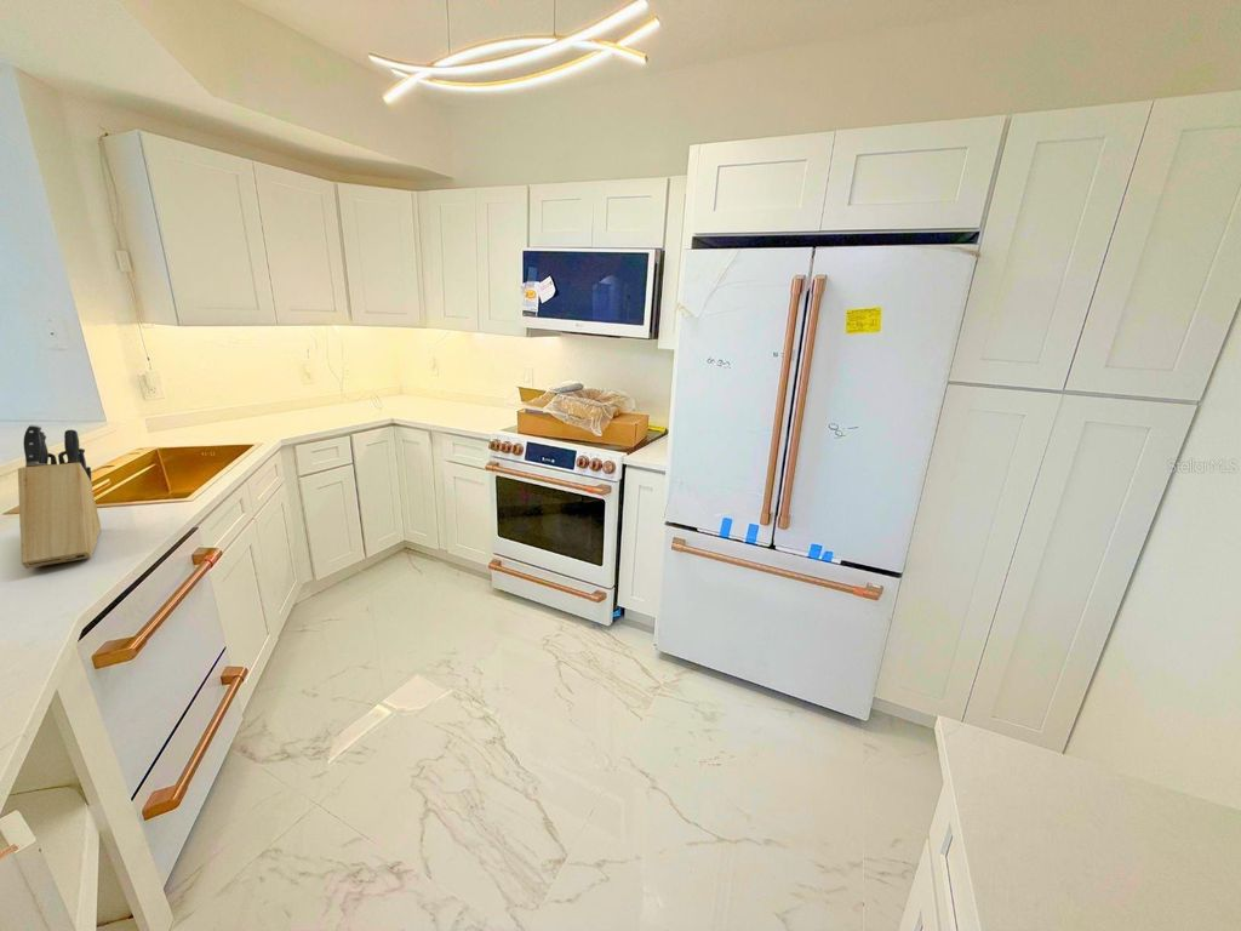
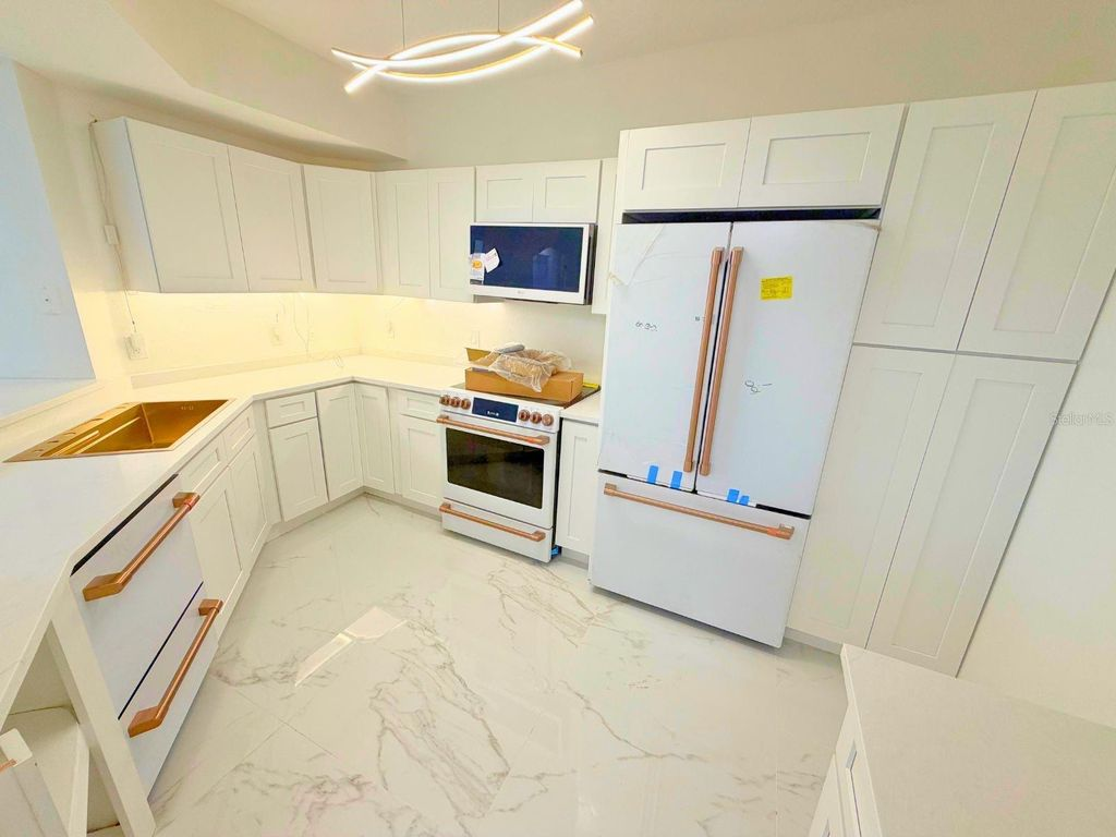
- knife block [17,424,102,570]
